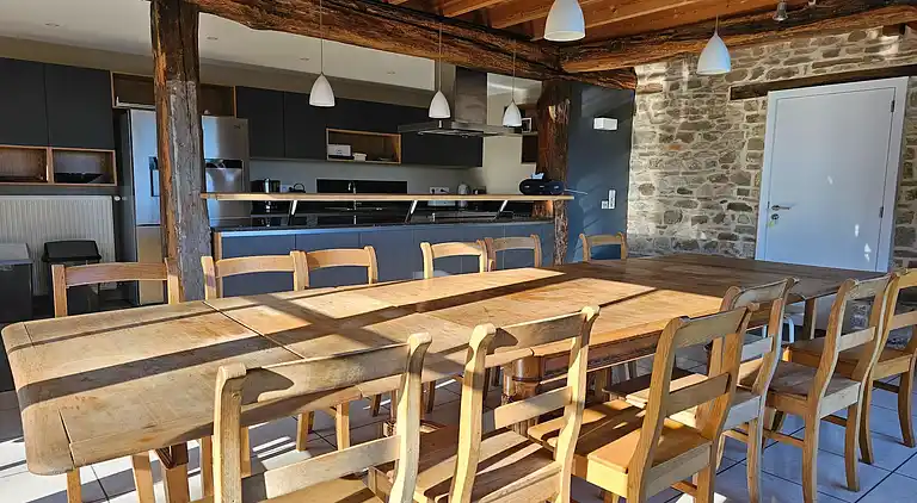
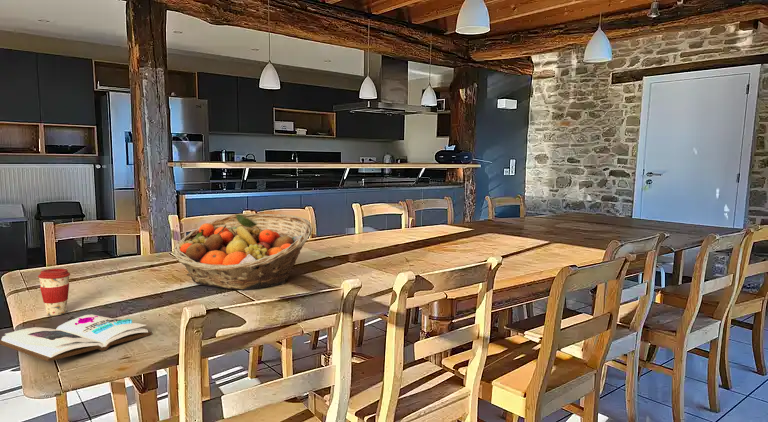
+ fruit basket [173,212,313,290]
+ coffee cup [37,268,71,317]
+ book [0,314,153,363]
